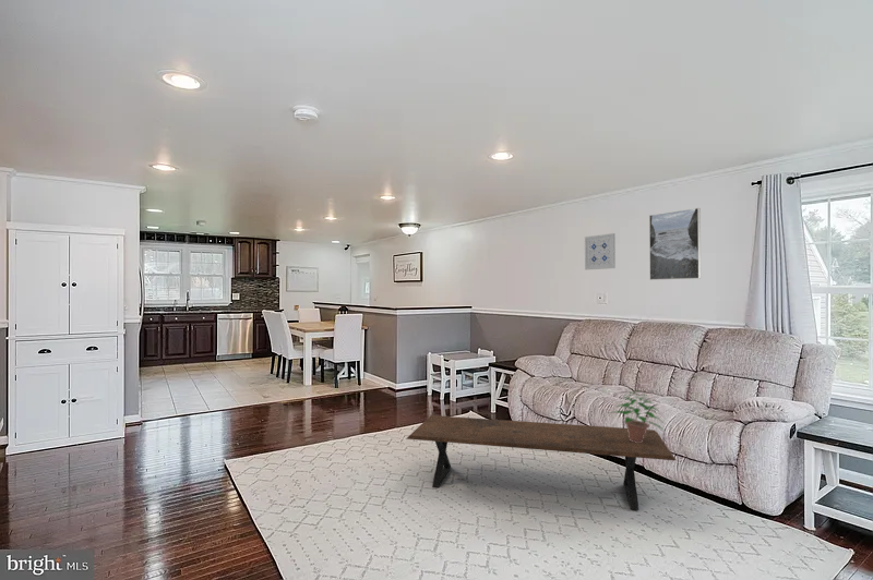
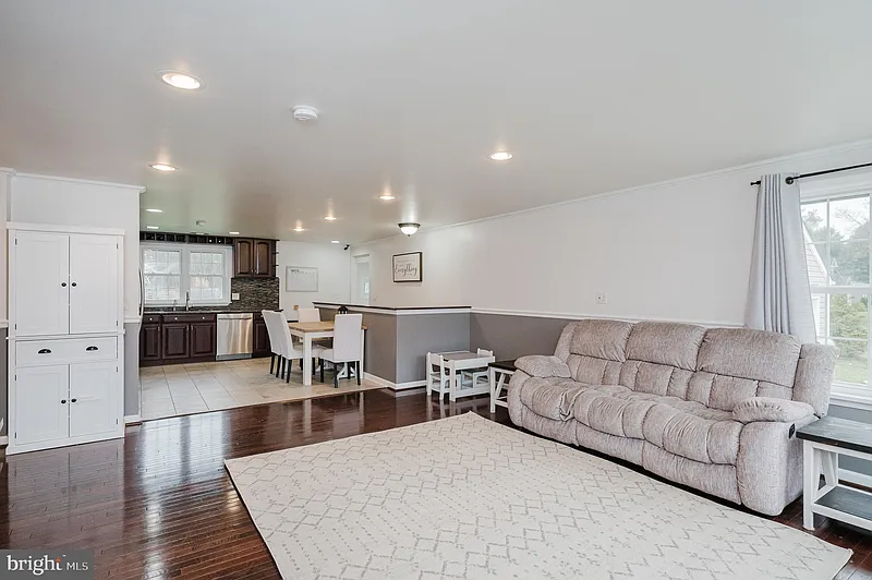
- wall art [584,232,617,270]
- potted plant [608,387,666,443]
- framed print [648,207,702,281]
- coffee table [405,414,678,511]
